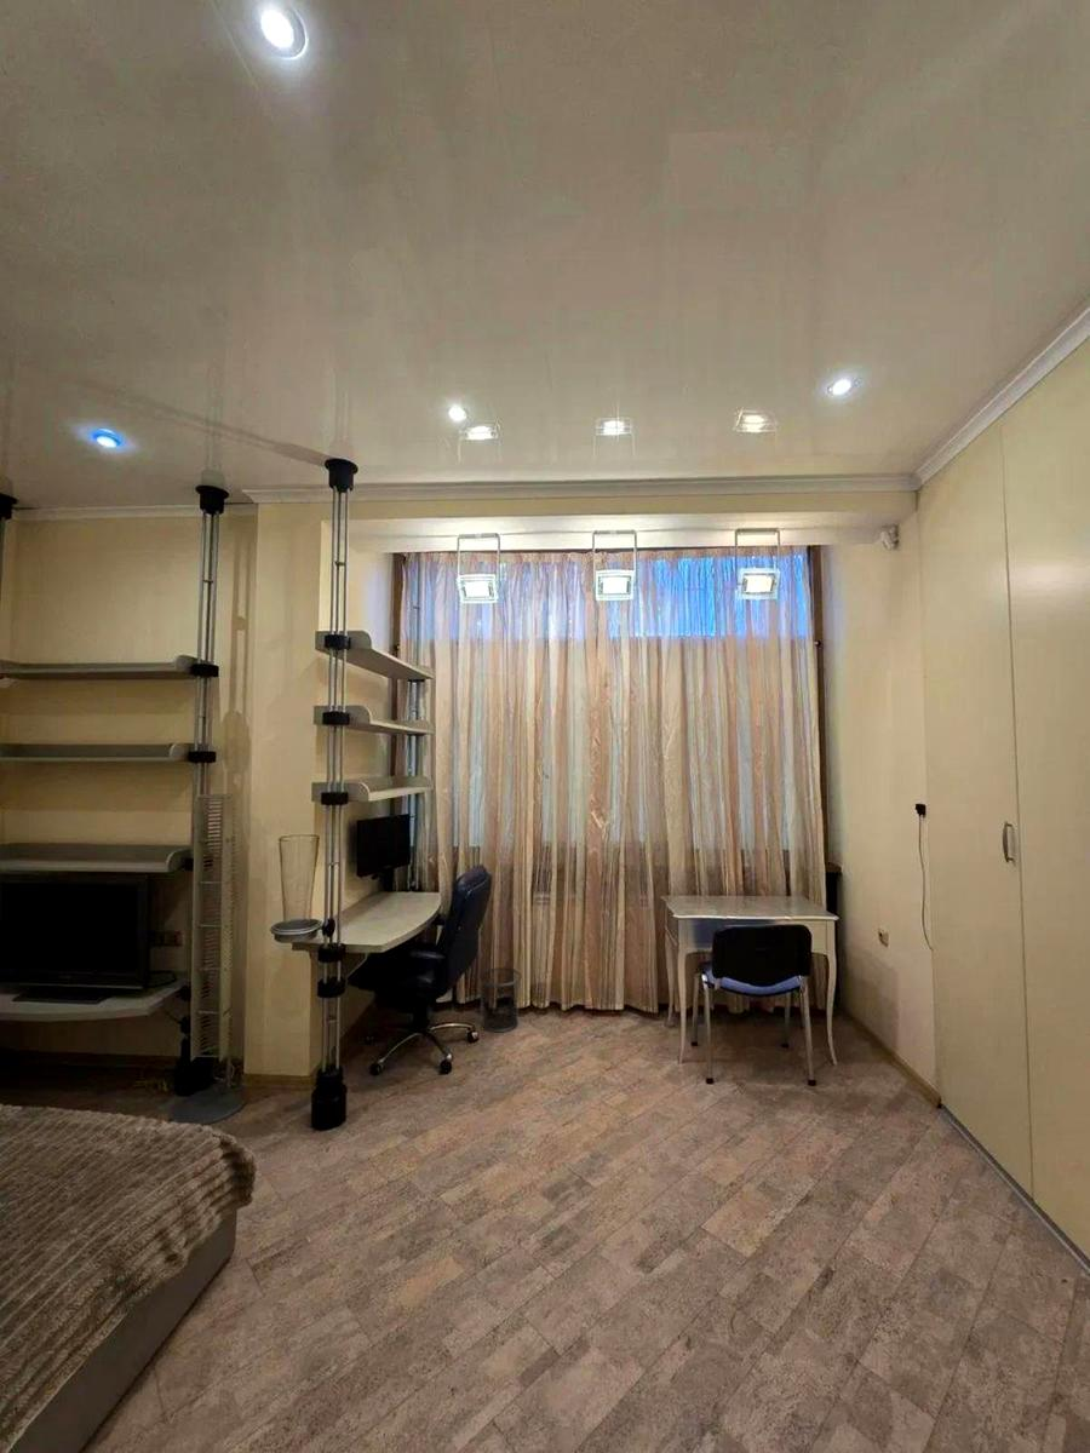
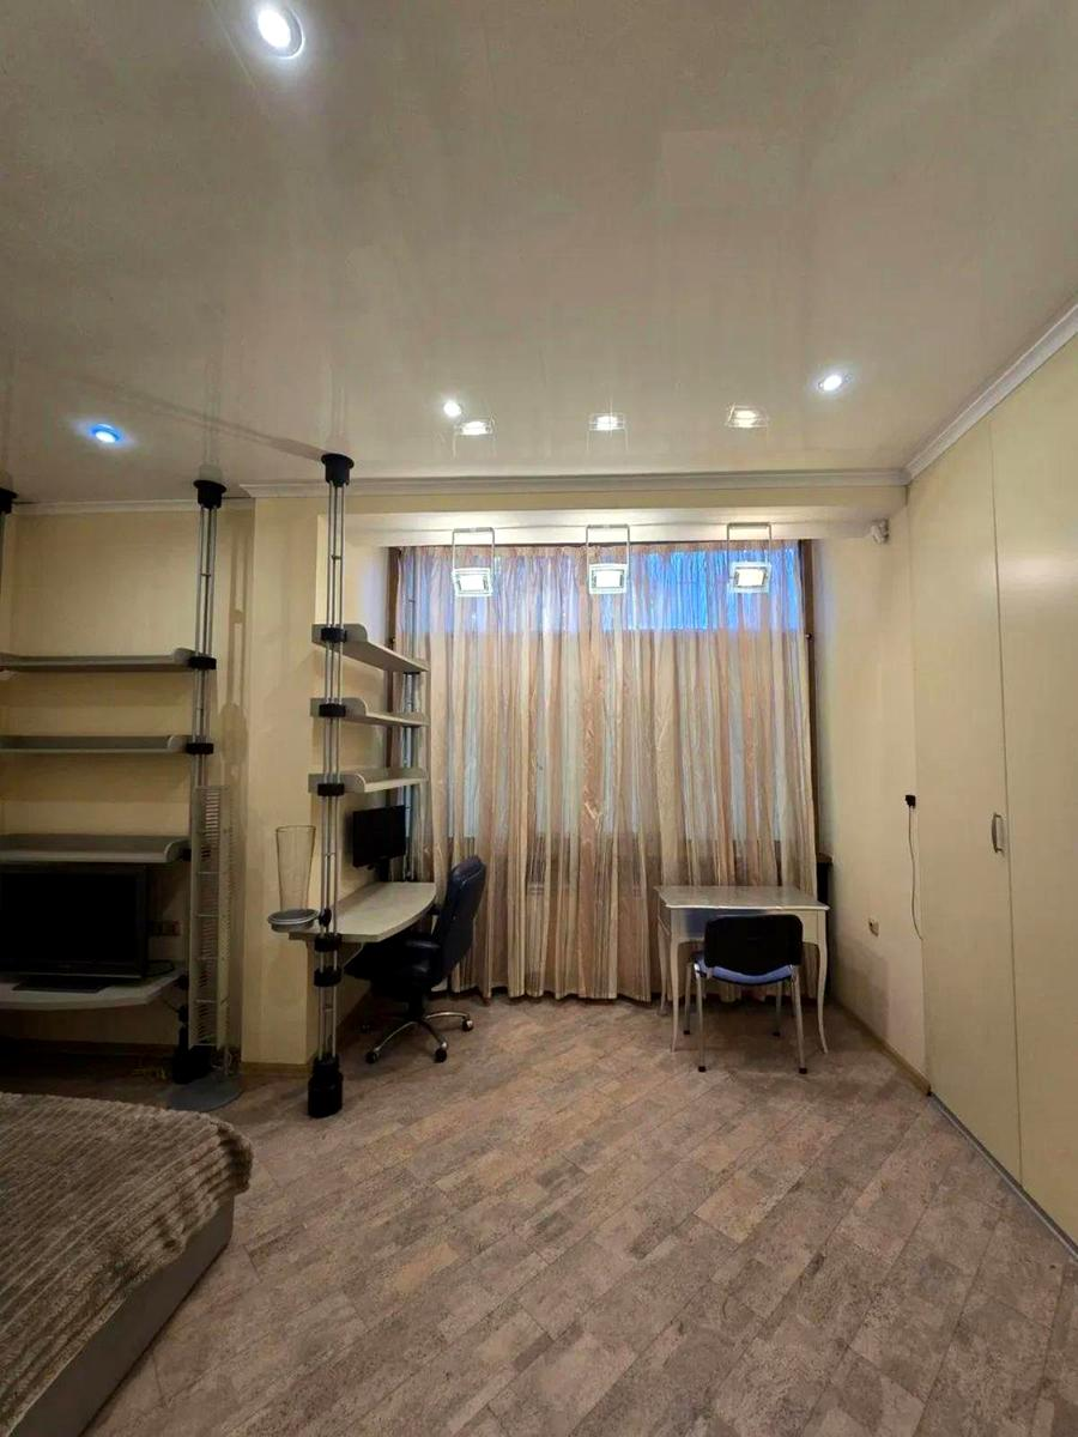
- waste bin [477,966,523,1033]
